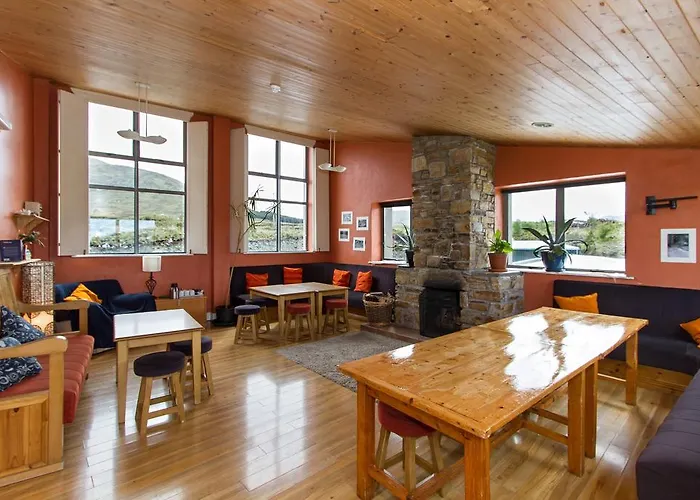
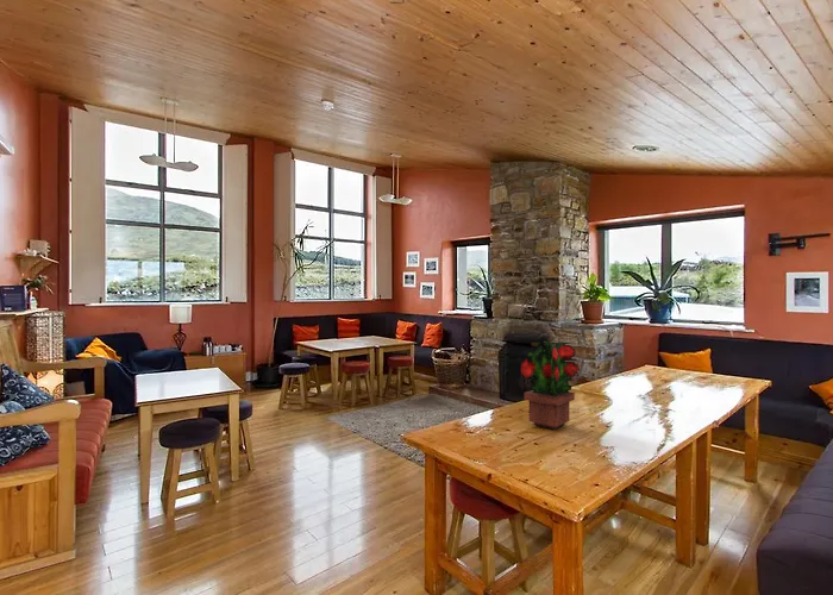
+ potted plant [520,339,580,431]
